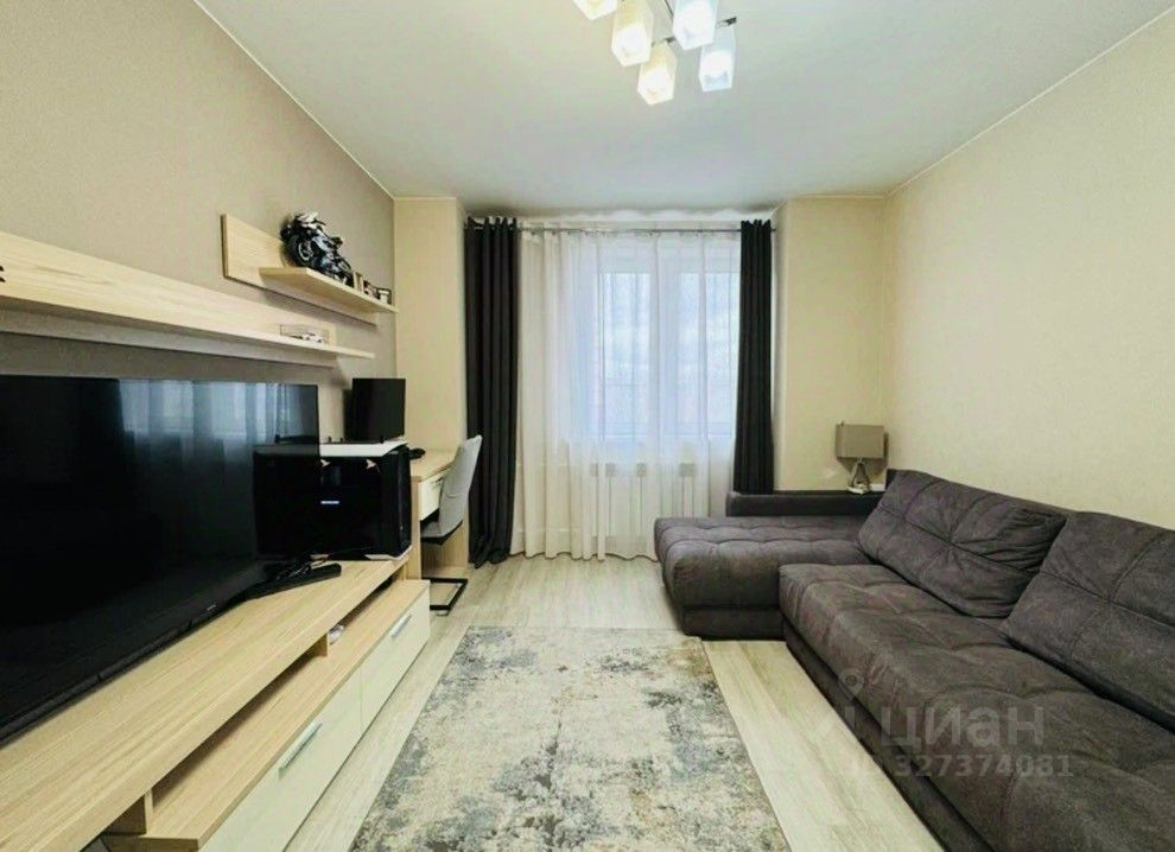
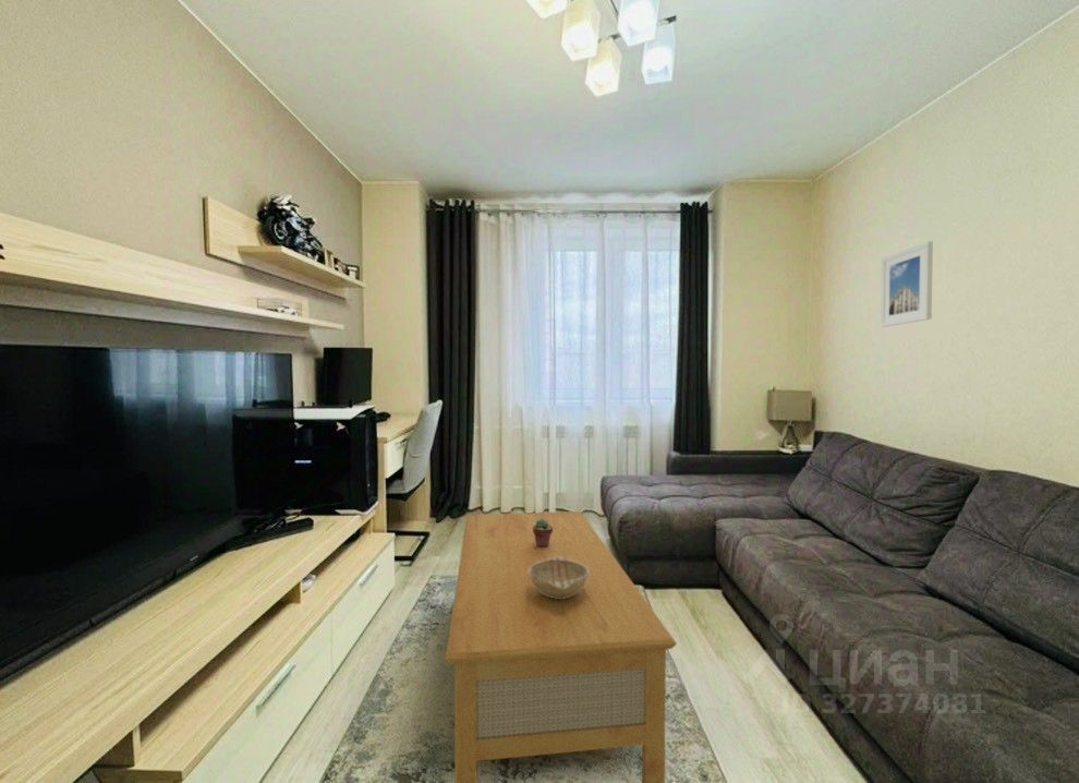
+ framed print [880,240,934,328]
+ decorative bowl [529,557,589,599]
+ potted succulent [533,518,554,547]
+ coffee table [445,510,678,783]
